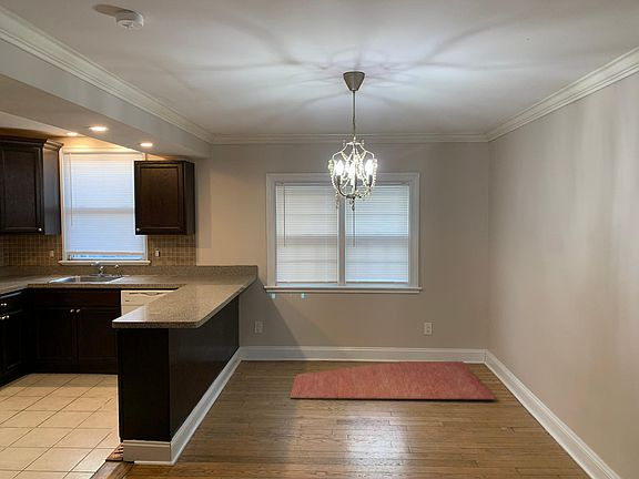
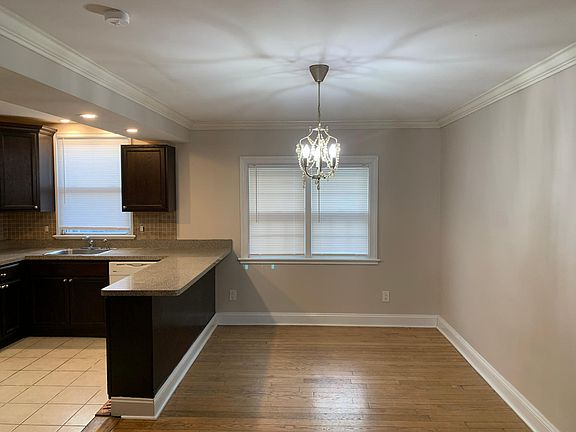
- rug [288,360,497,400]
